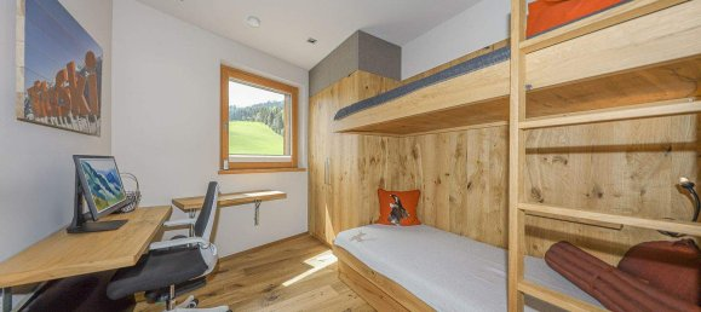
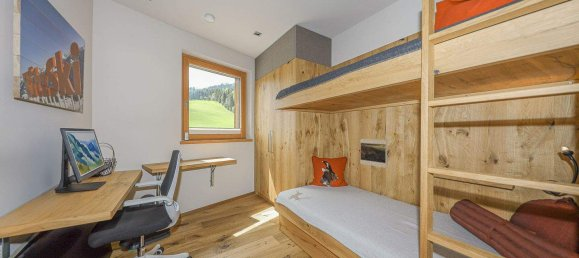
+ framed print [359,138,388,169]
